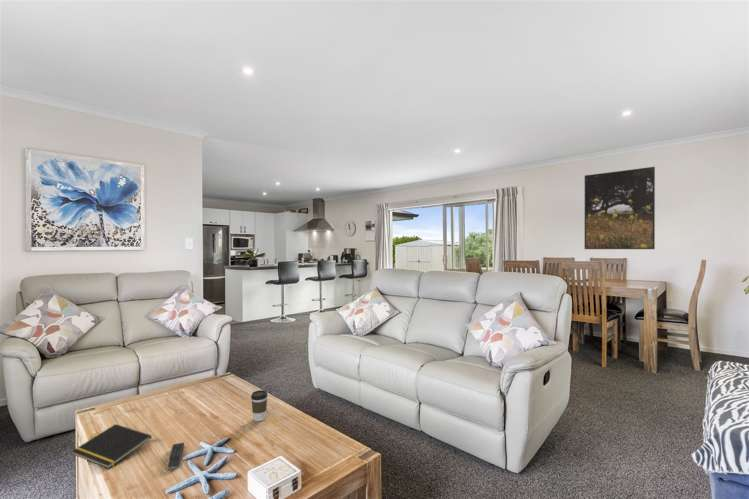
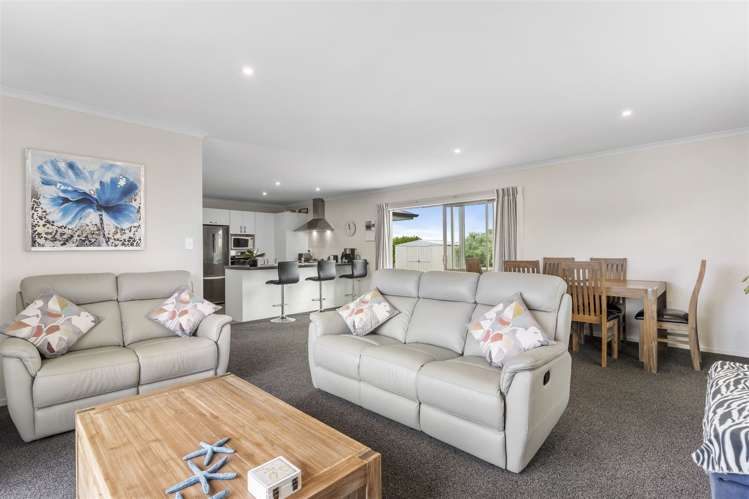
- notepad [71,423,153,470]
- remote control [167,442,185,470]
- coffee cup [250,389,269,422]
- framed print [584,166,656,250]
